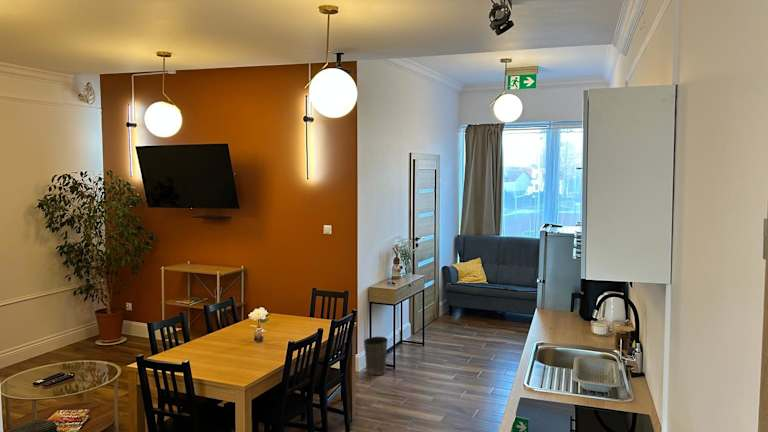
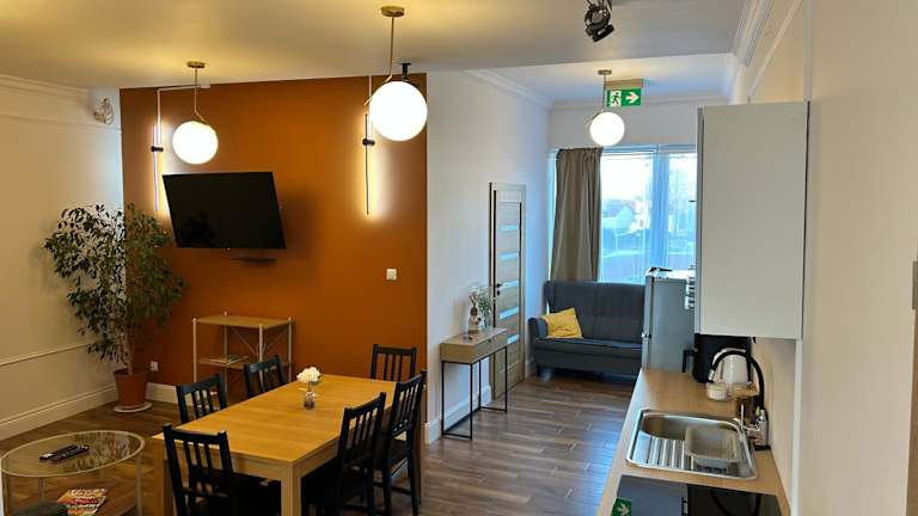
- waste basket [363,336,389,376]
